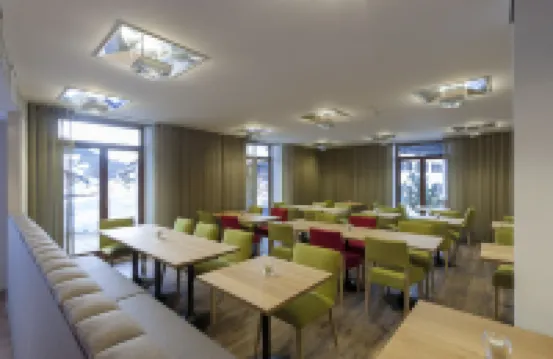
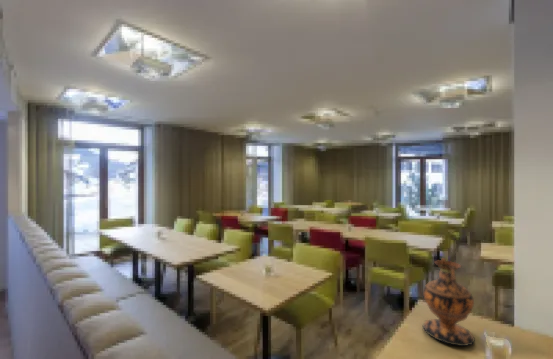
+ vase [421,257,476,347]
